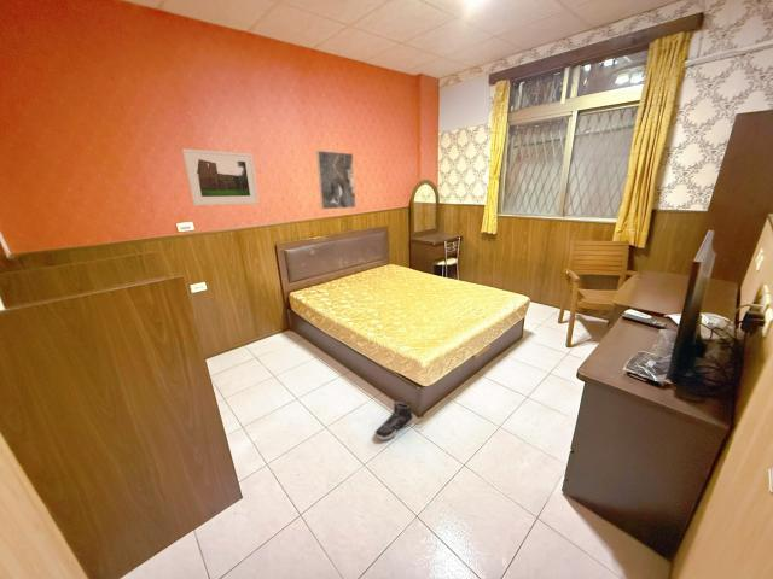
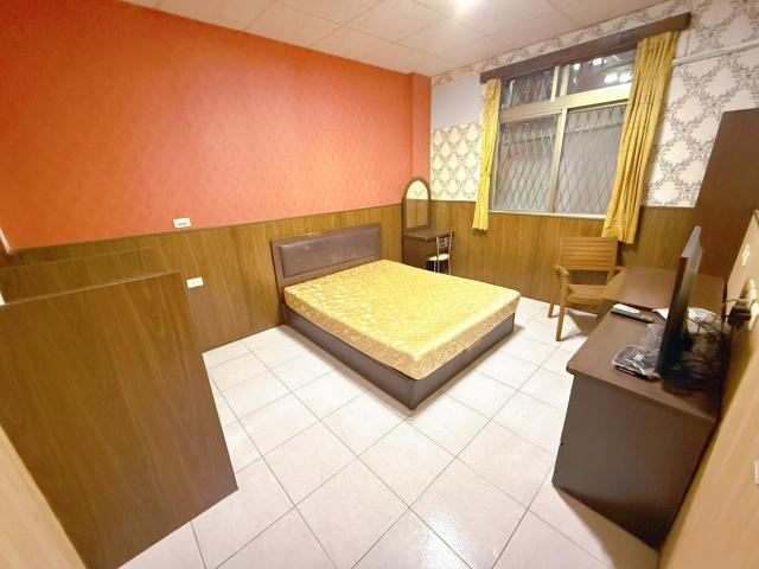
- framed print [181,147,260,206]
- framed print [315,150,356,210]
- sneaker [373,399,414,441]
